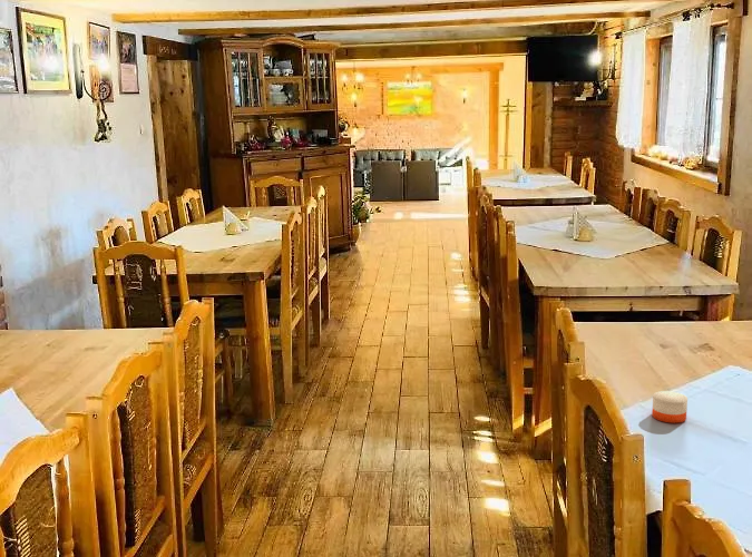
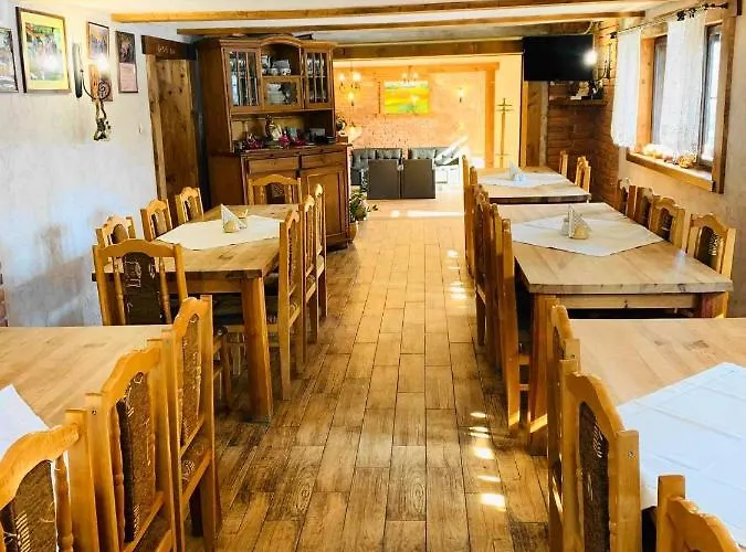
- candle [651,389,688,424]
